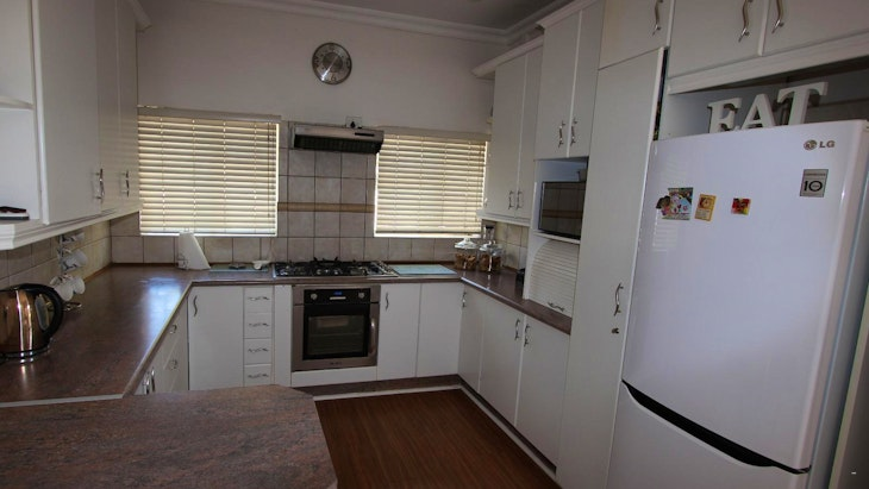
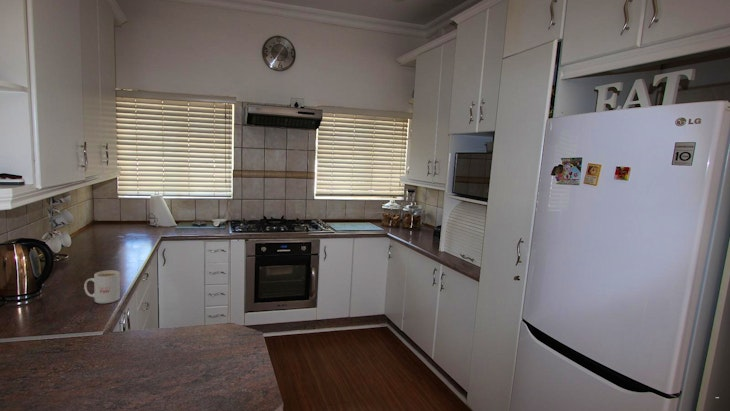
+ mug [83,270,121,304]
